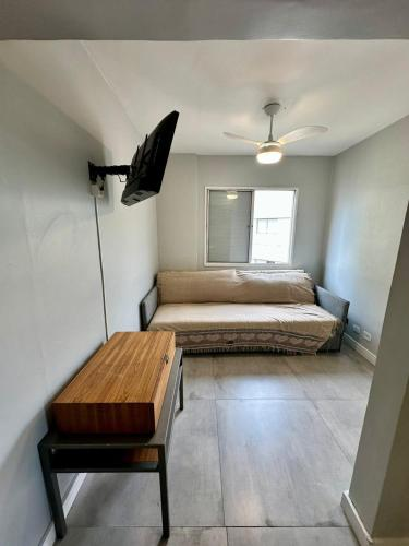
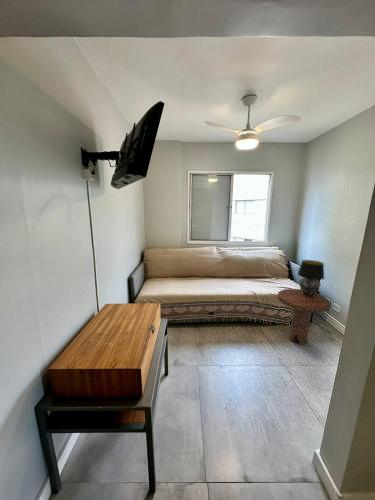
+ side table [277,288,332,346]
+ table lamp [297,259,325,297]
